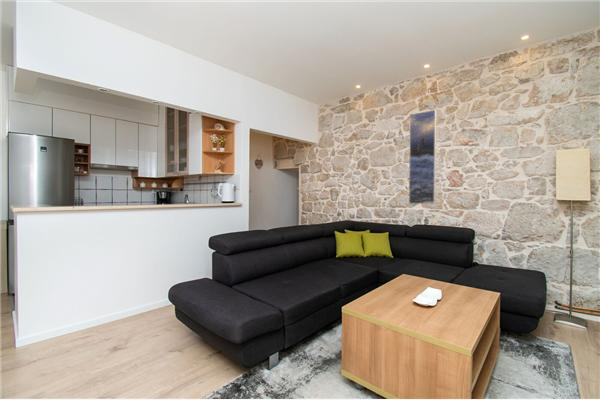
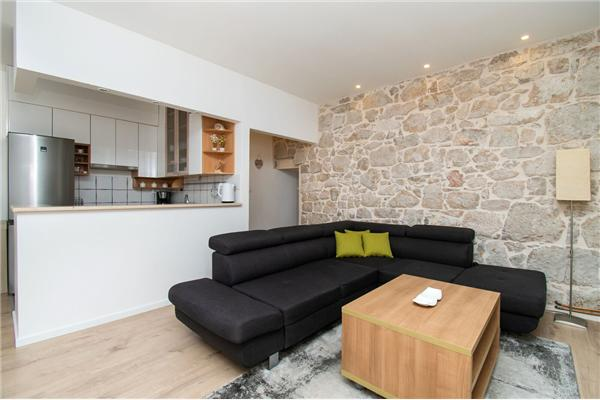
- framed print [408,109,437,205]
